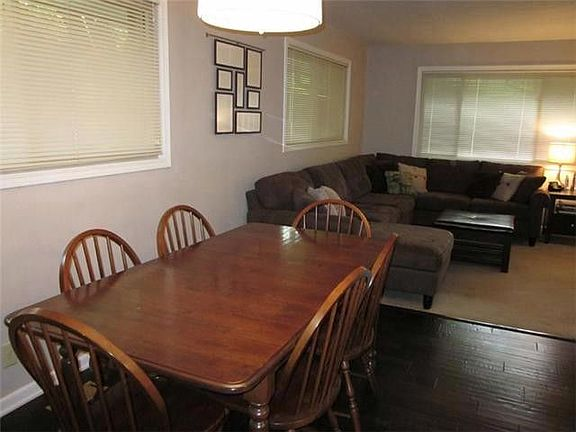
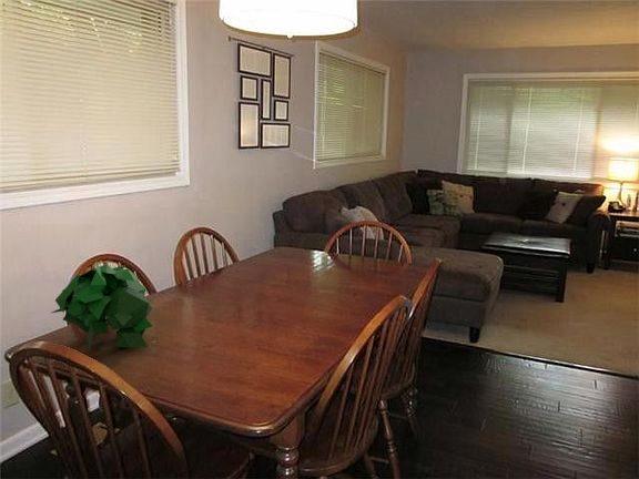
+ plant [51,261,154,350]
